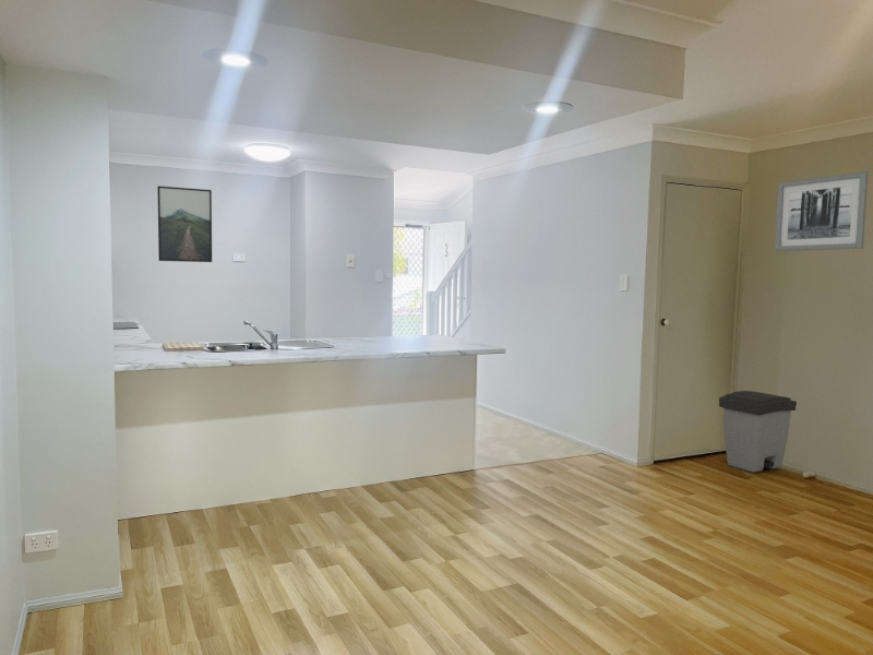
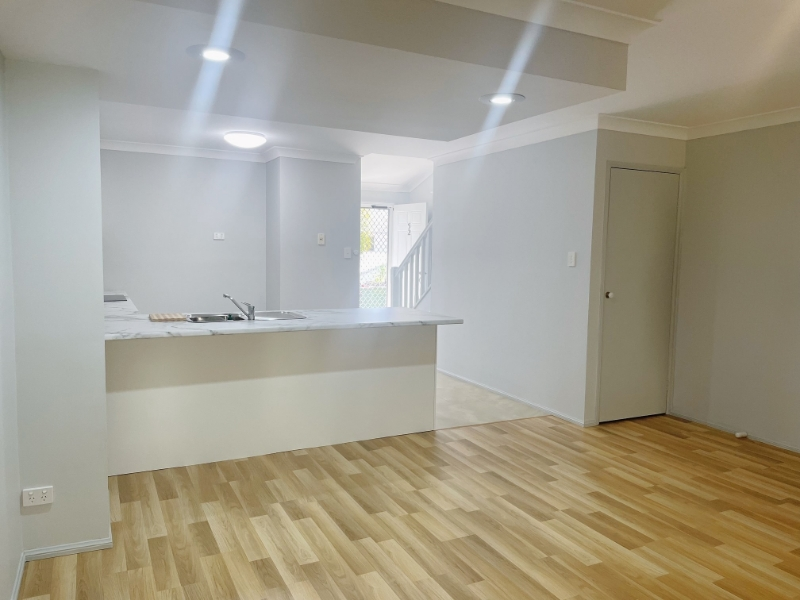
- trash can [718,390,798,474]
- wall art [774,170,870,252]
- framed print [156,184,213,263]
